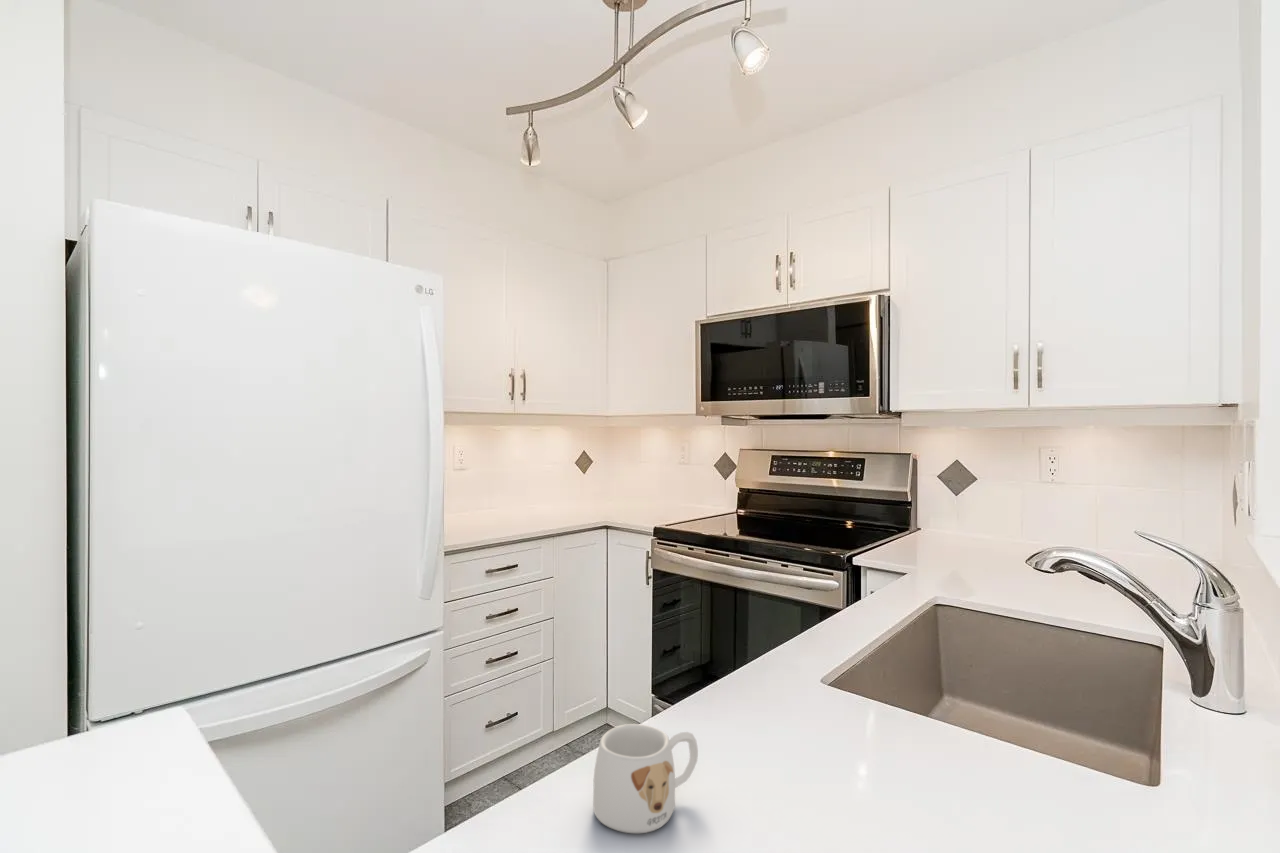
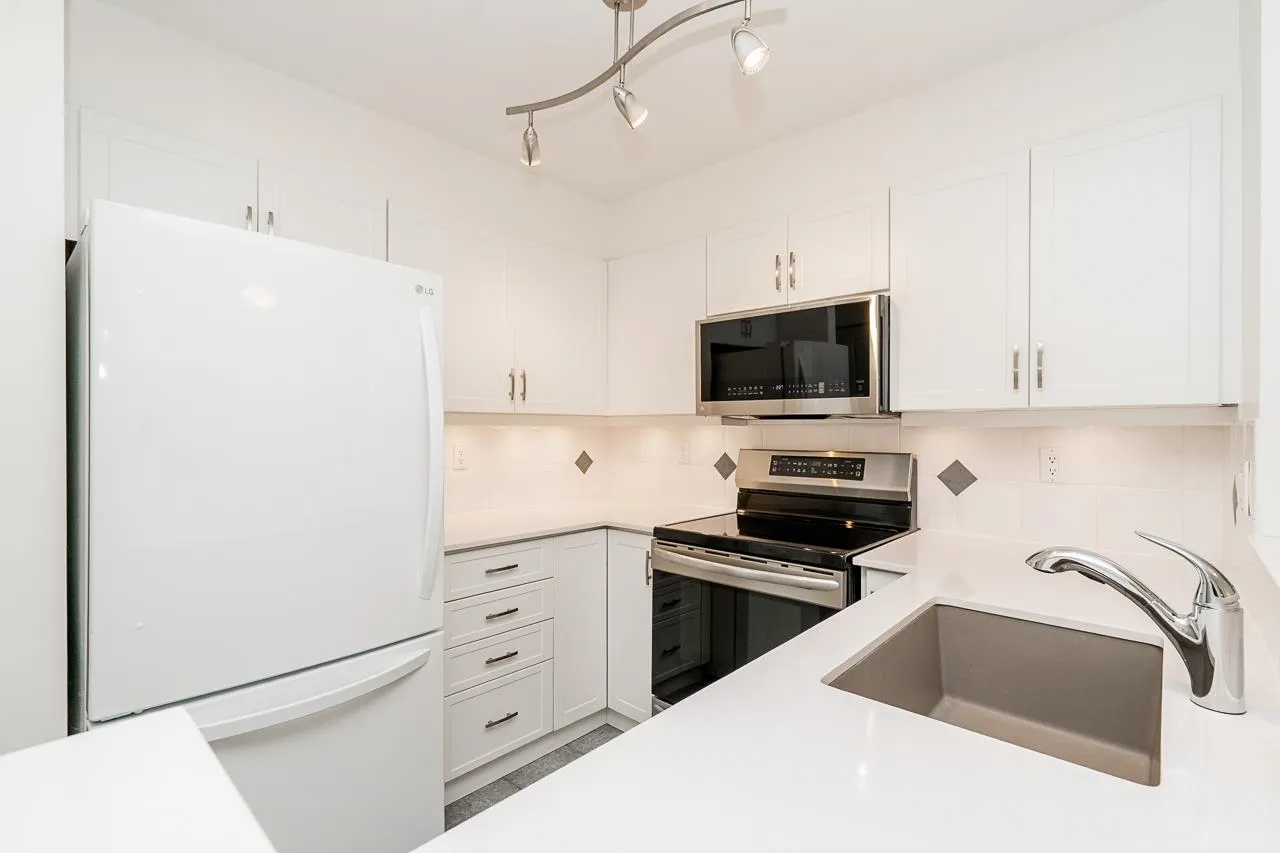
- mug [592,723,699,834]
